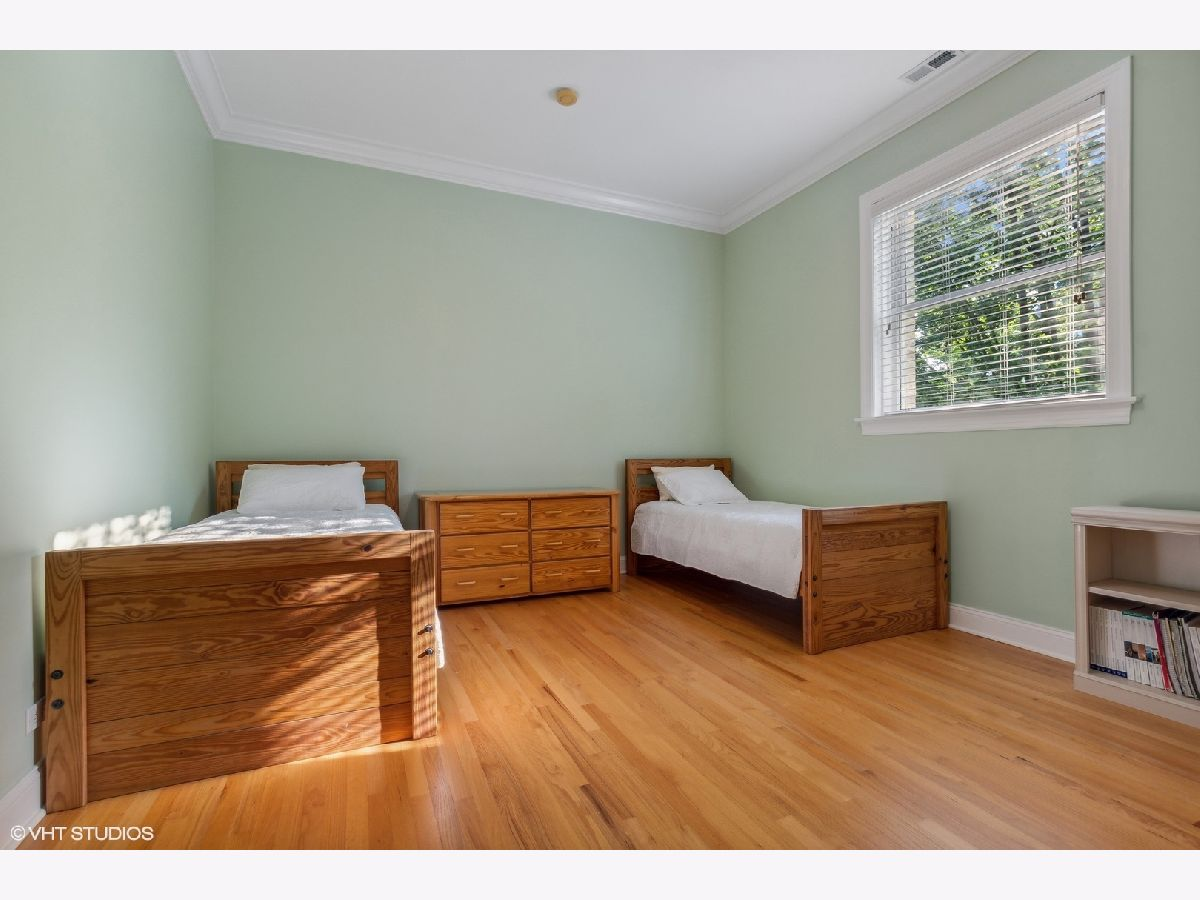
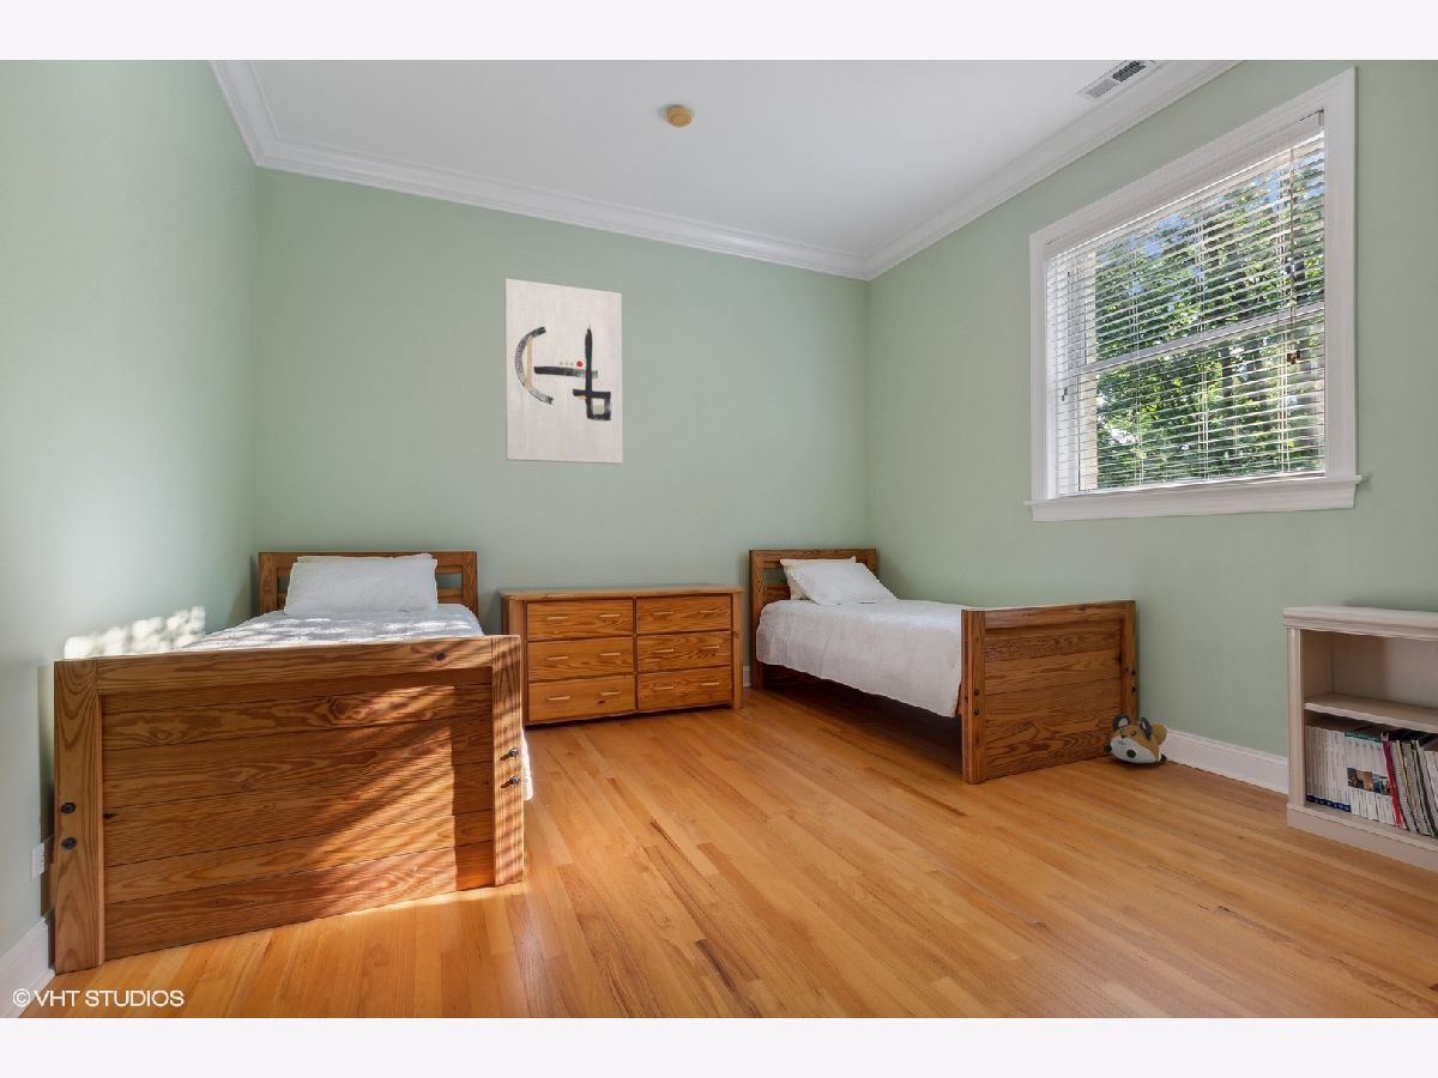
+ wall art [503,278,624,465]
+ plush toy [1102,713,1168,764]
